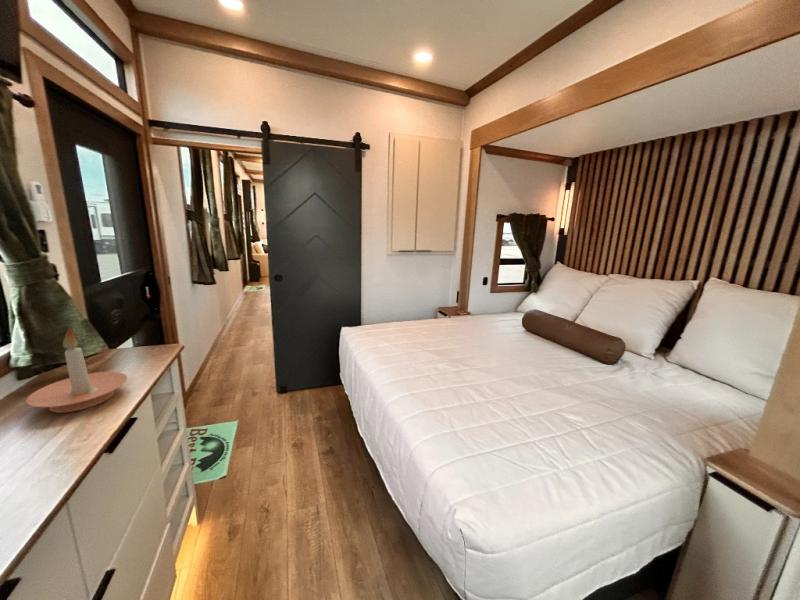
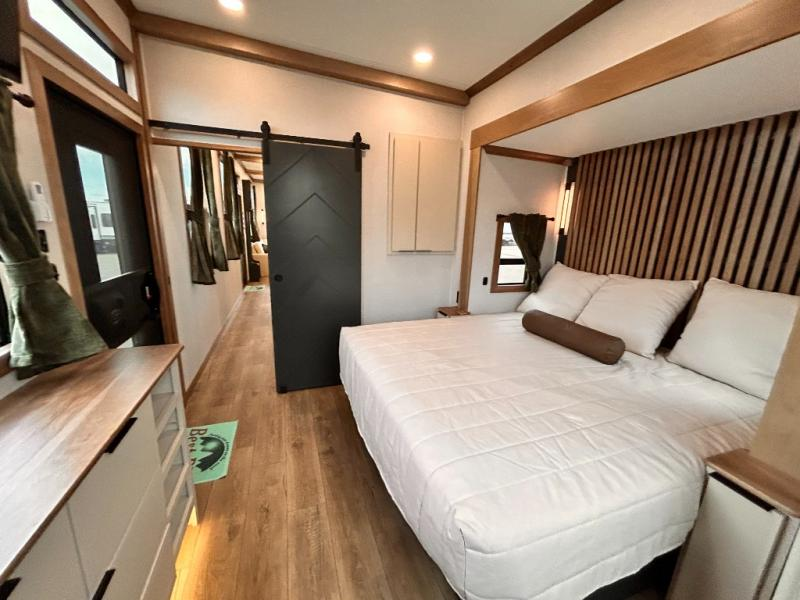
- candle holder [25,326,128,414]
